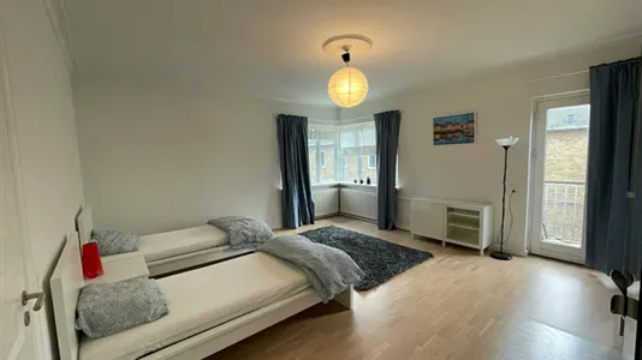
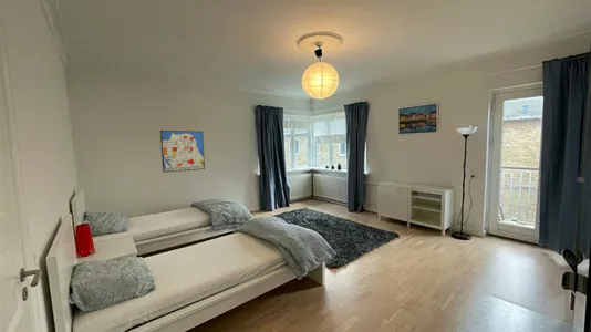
+ wall art [159,129,206,174]
